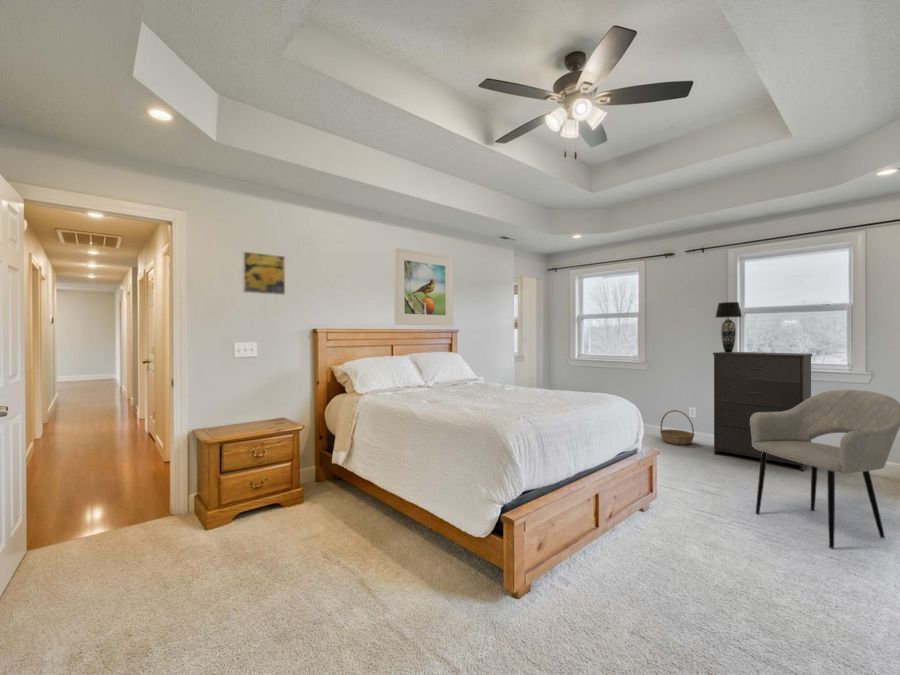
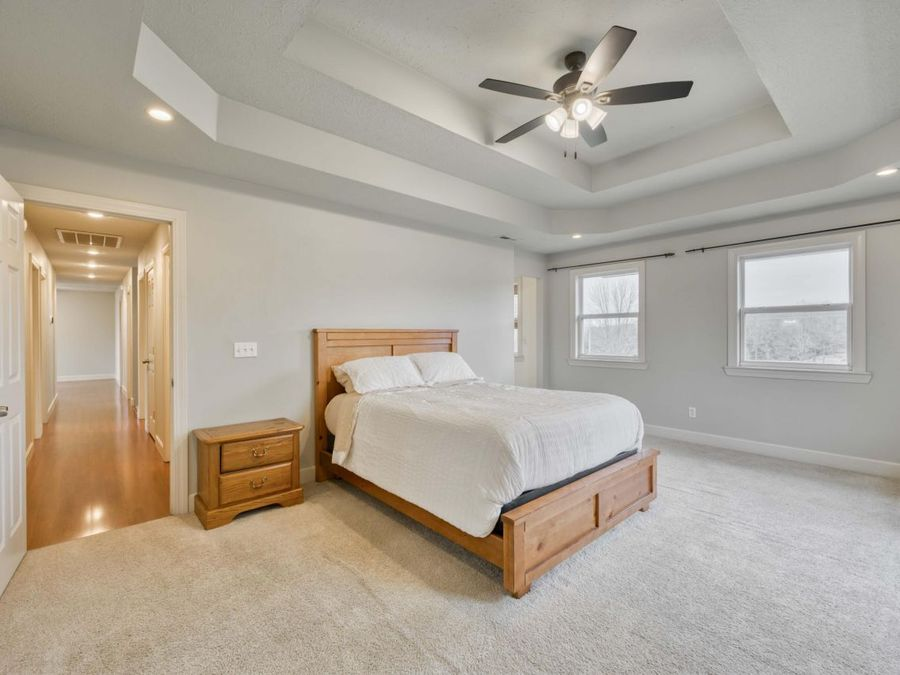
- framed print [242,250,286,296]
- dresser [712,351,813,472]
- table lamp [715,301,743,353]
- basket [659,409,695,446]
- armchair [750,389,900,549]
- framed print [393,247,454,327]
